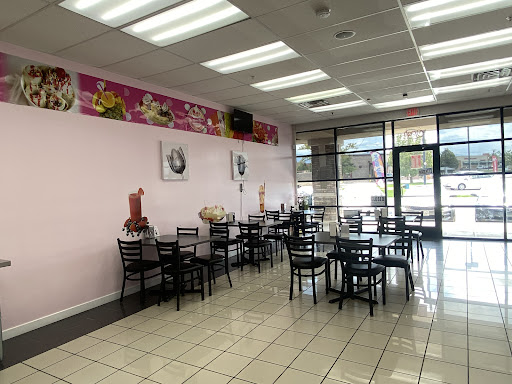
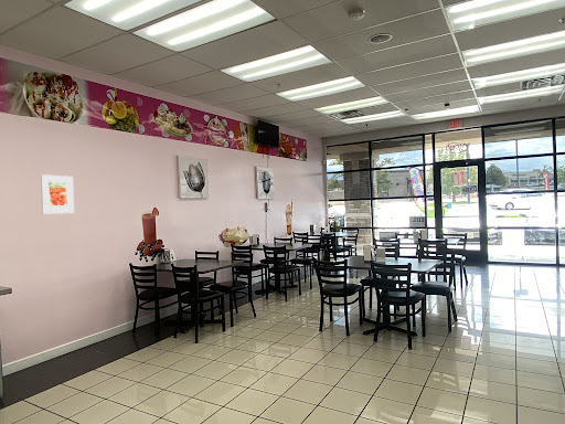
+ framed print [40,173,75,215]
